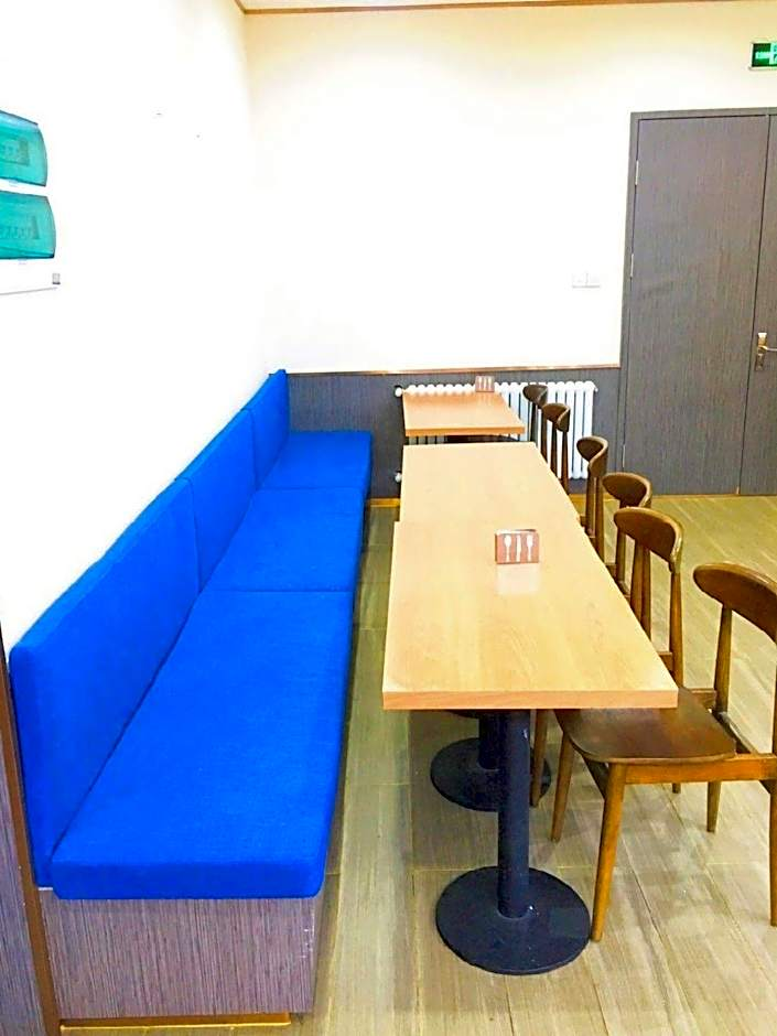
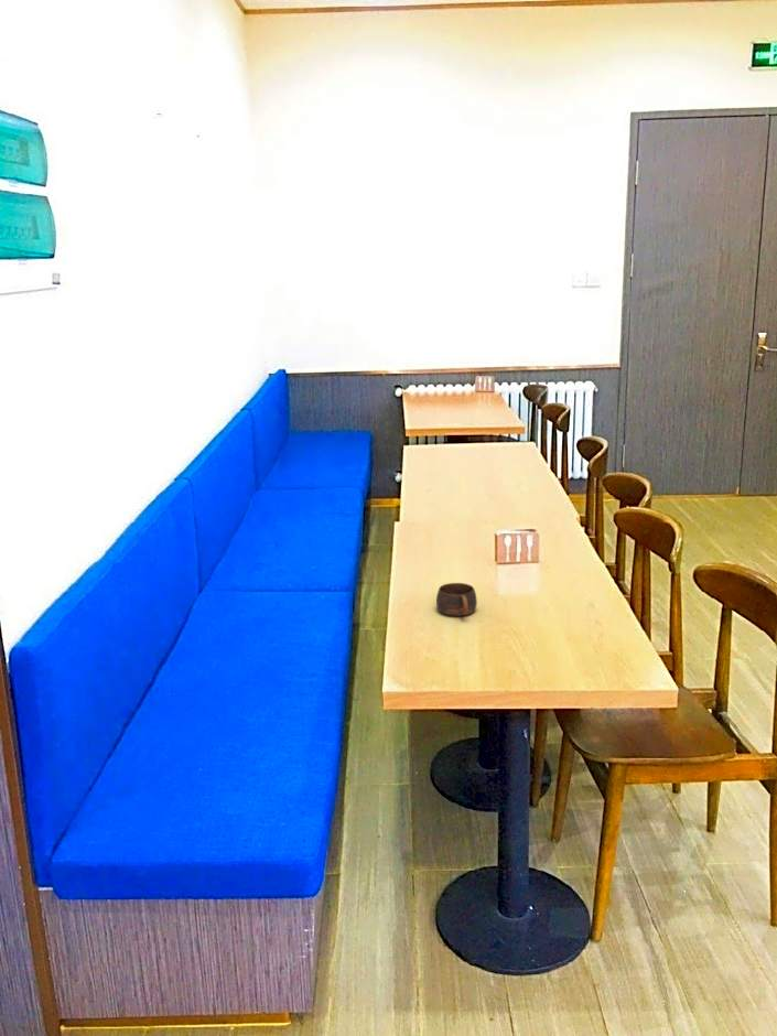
+ cup [435,582,478,617]
